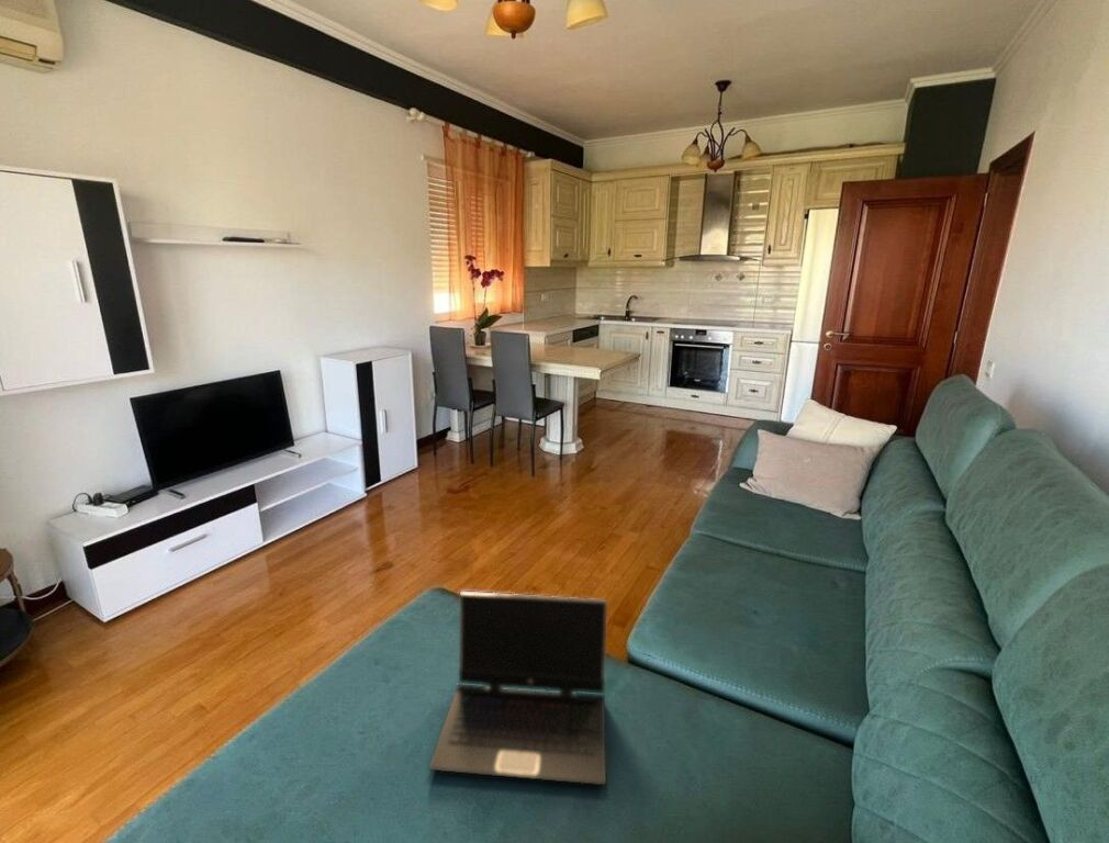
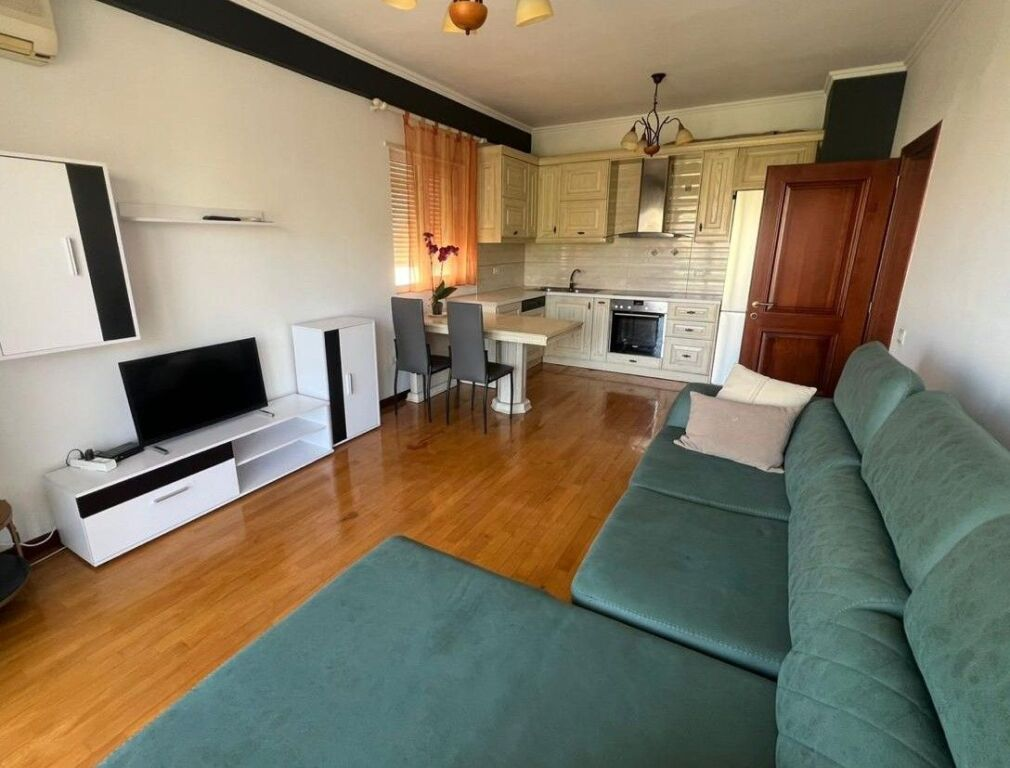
- laptop computer [428,591,608,786]
